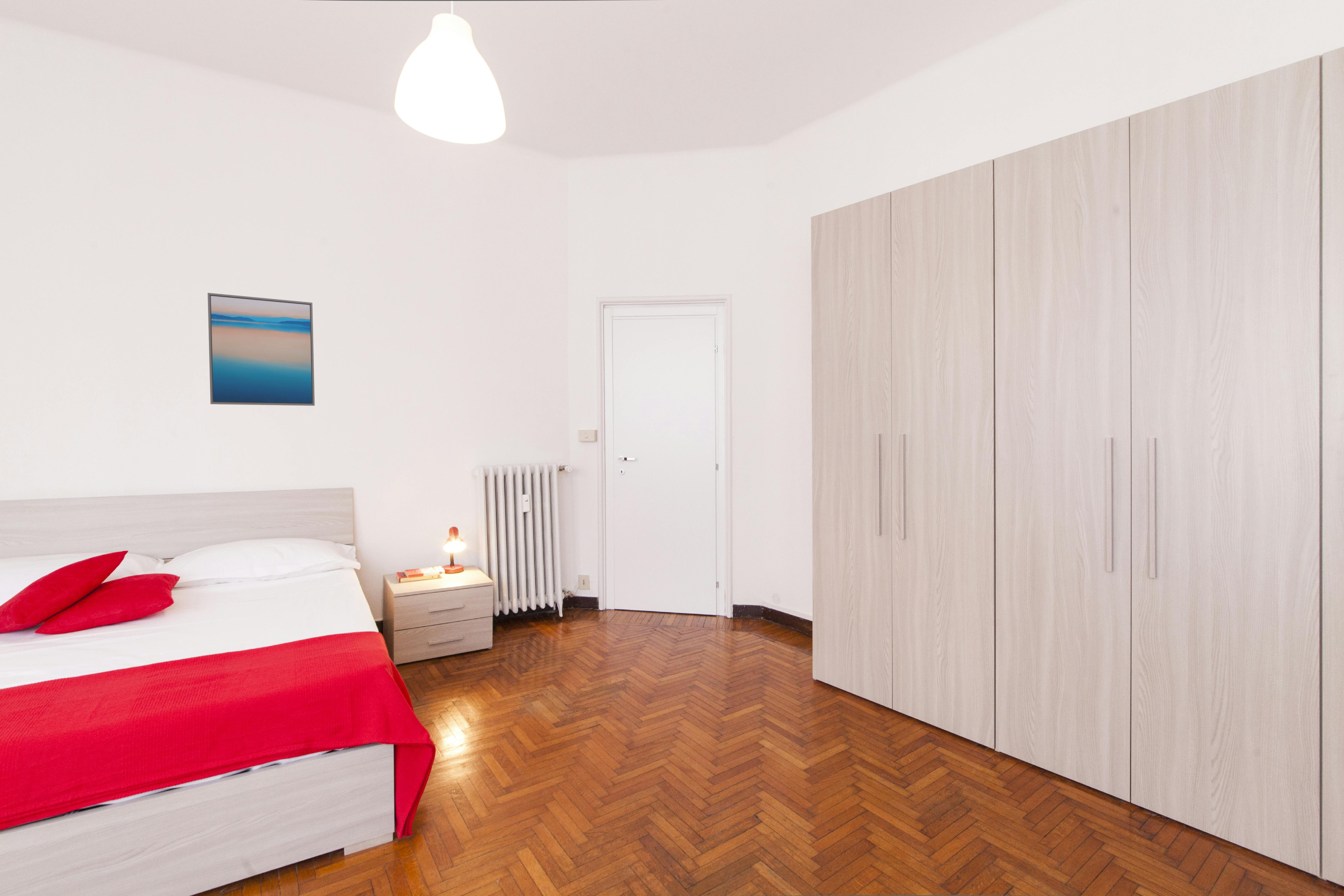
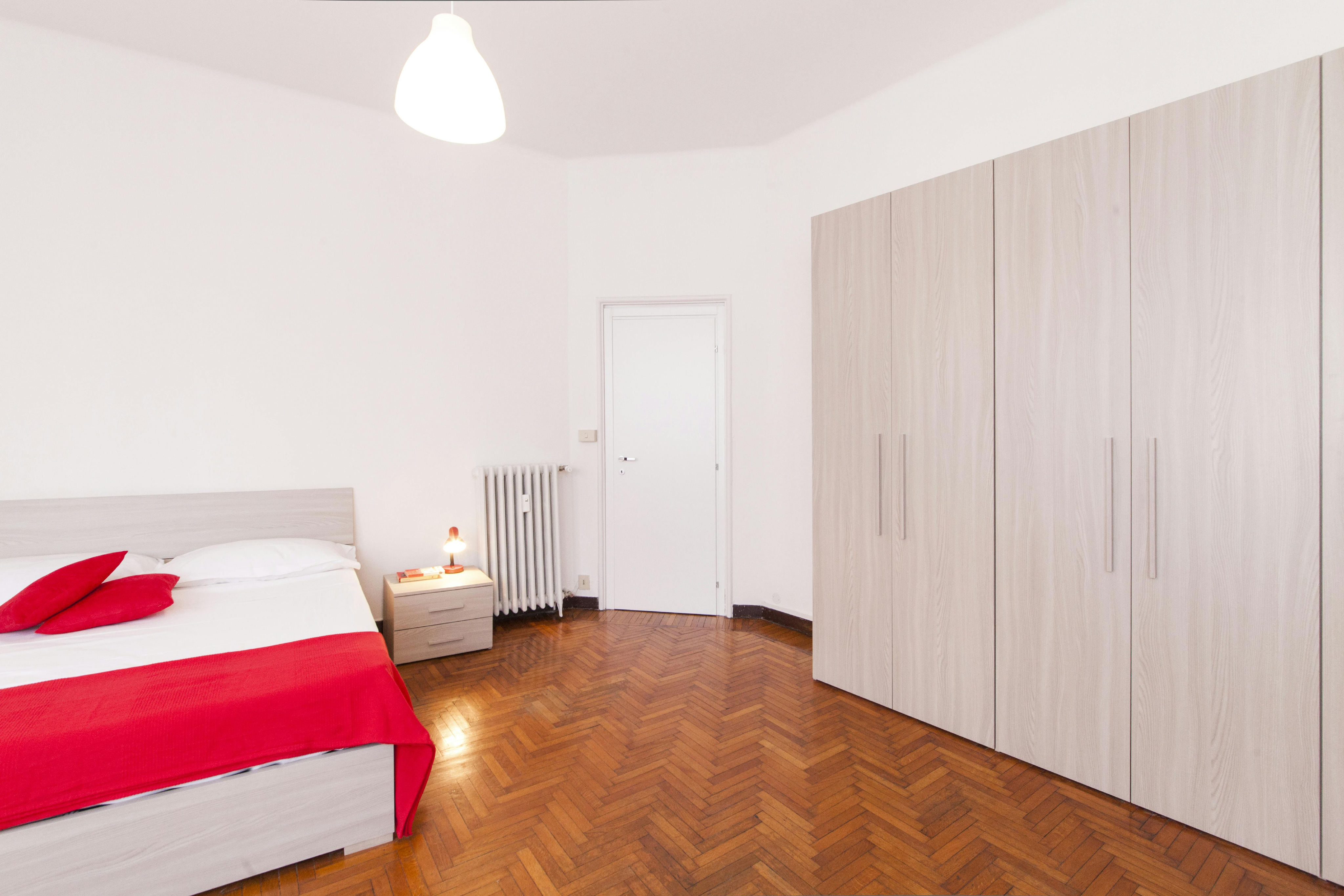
- wall art [207,292,315,406]
